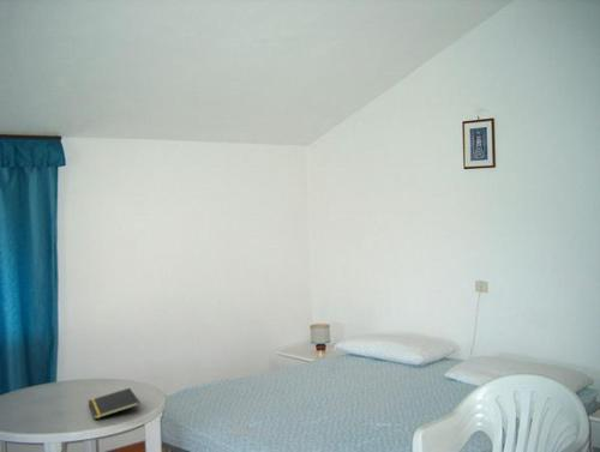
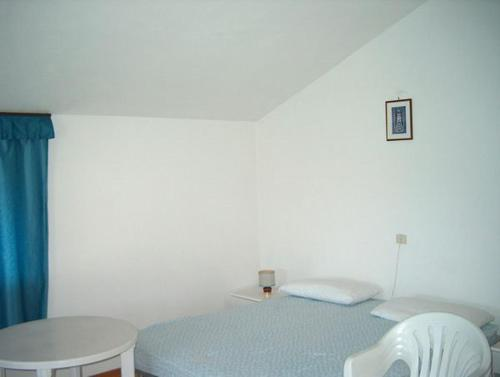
- notepad [86,387,142,420]
